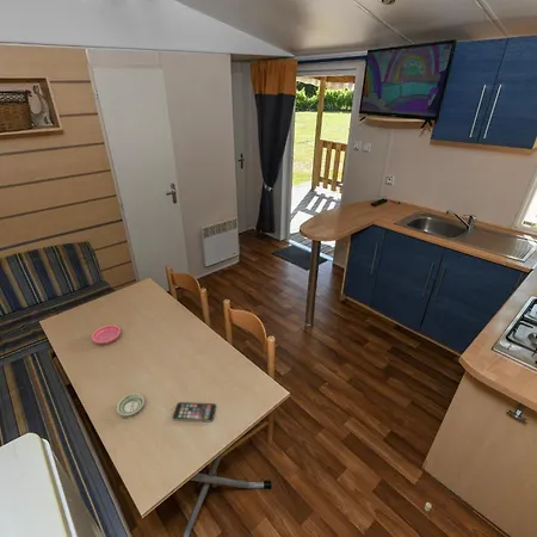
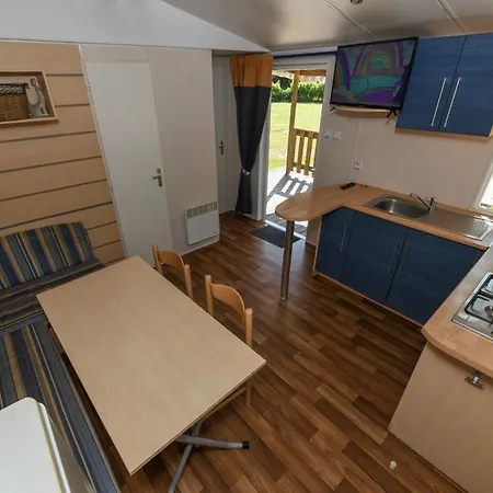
- smartphone [172,401,217,422]
- saucer [116,393,146,418]
- saucer [91,325,122,346]
